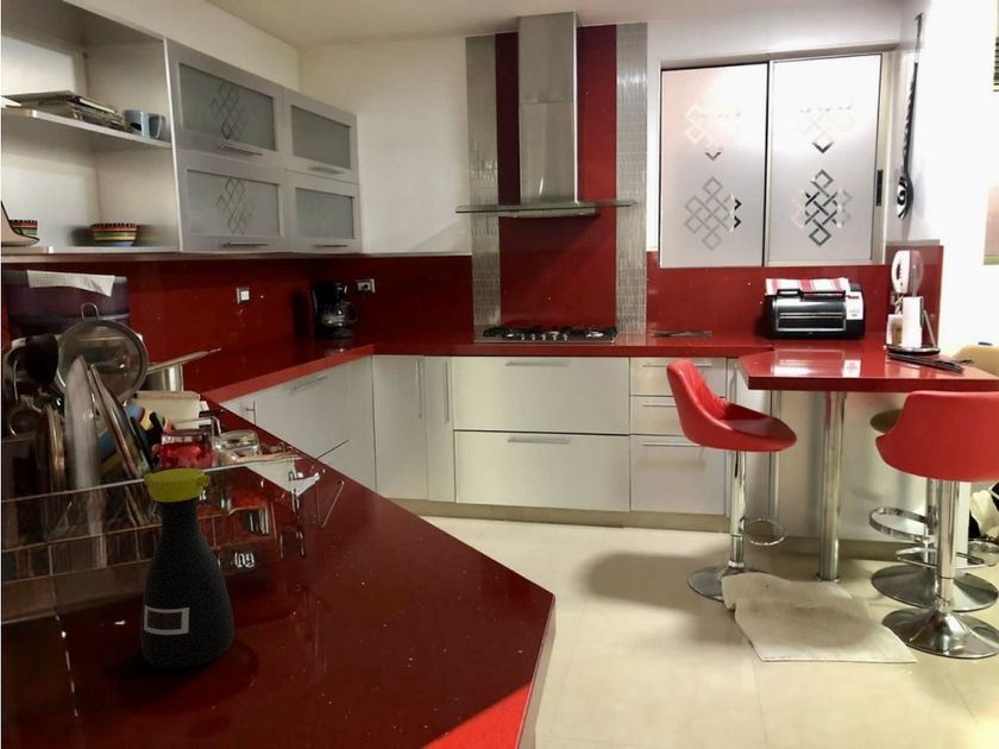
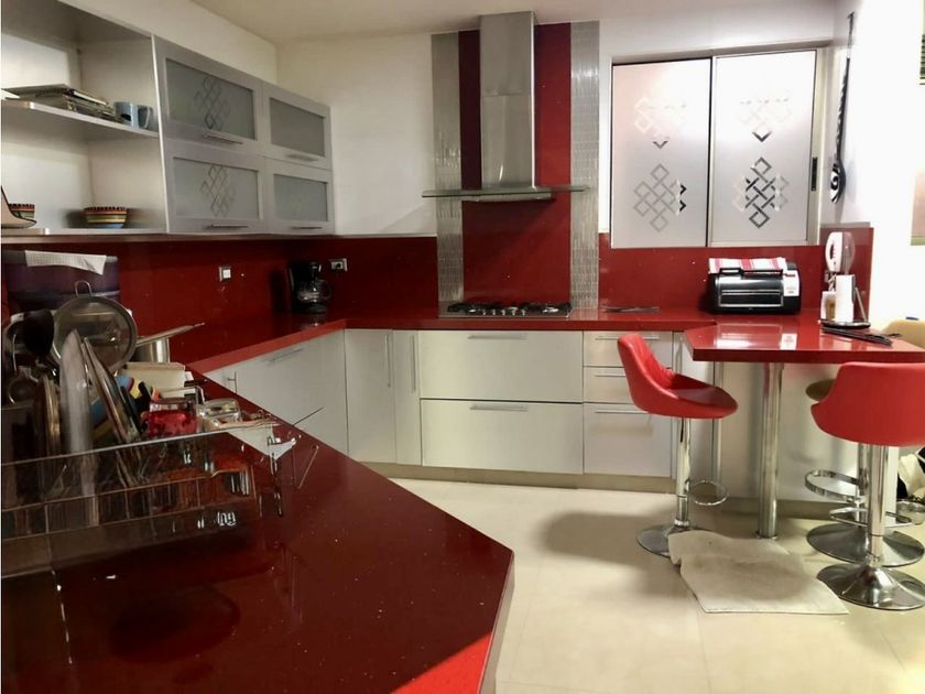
- bottle [139,467,235,669]
